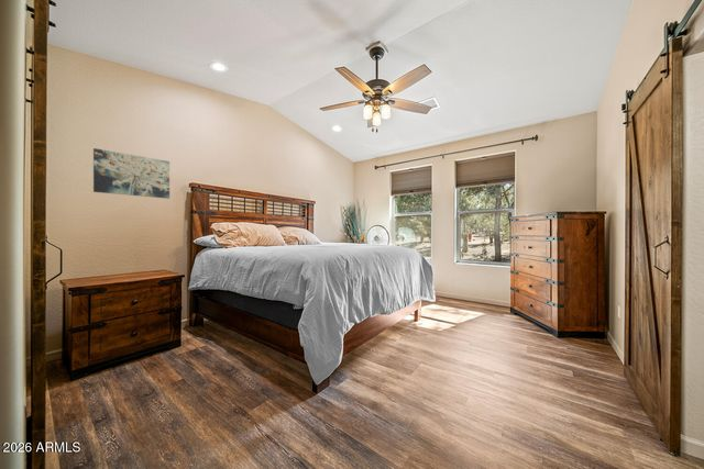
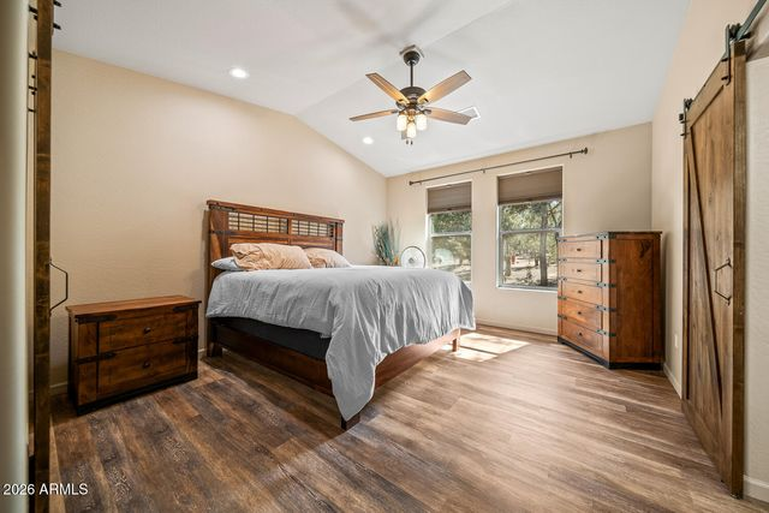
- wall art [92,147,170,200]
